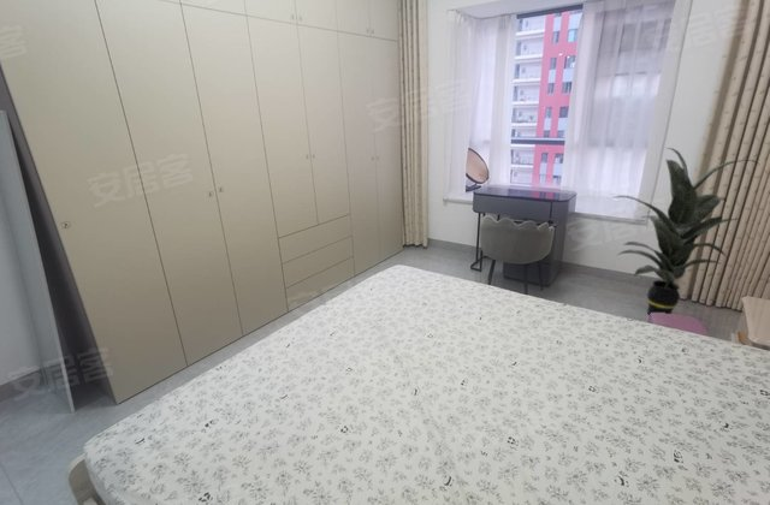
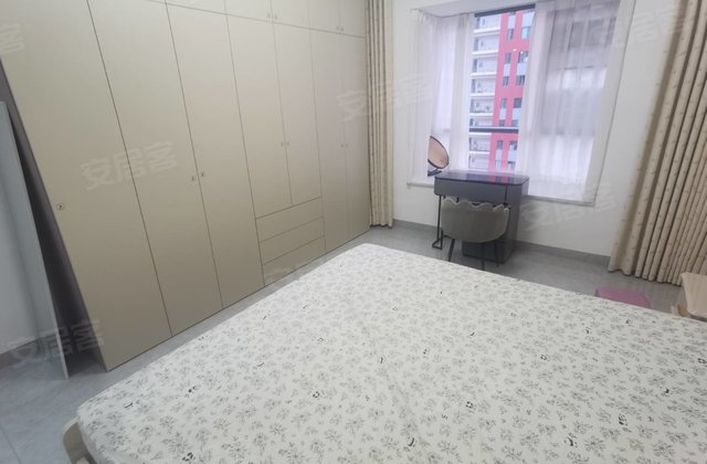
- indoor plant [610,147,760,316]
